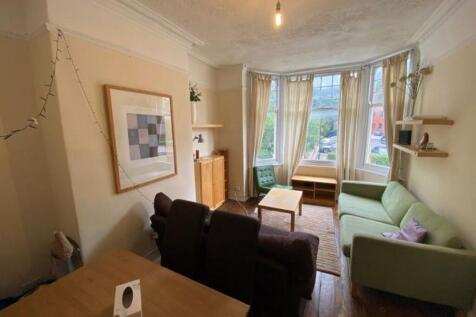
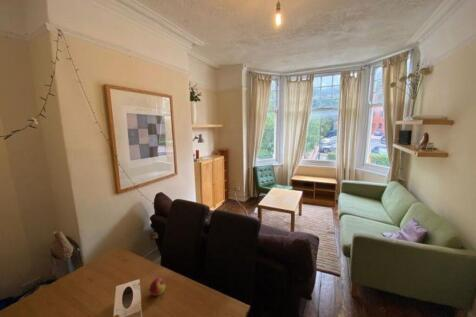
+ apple [149,277,167,297]
